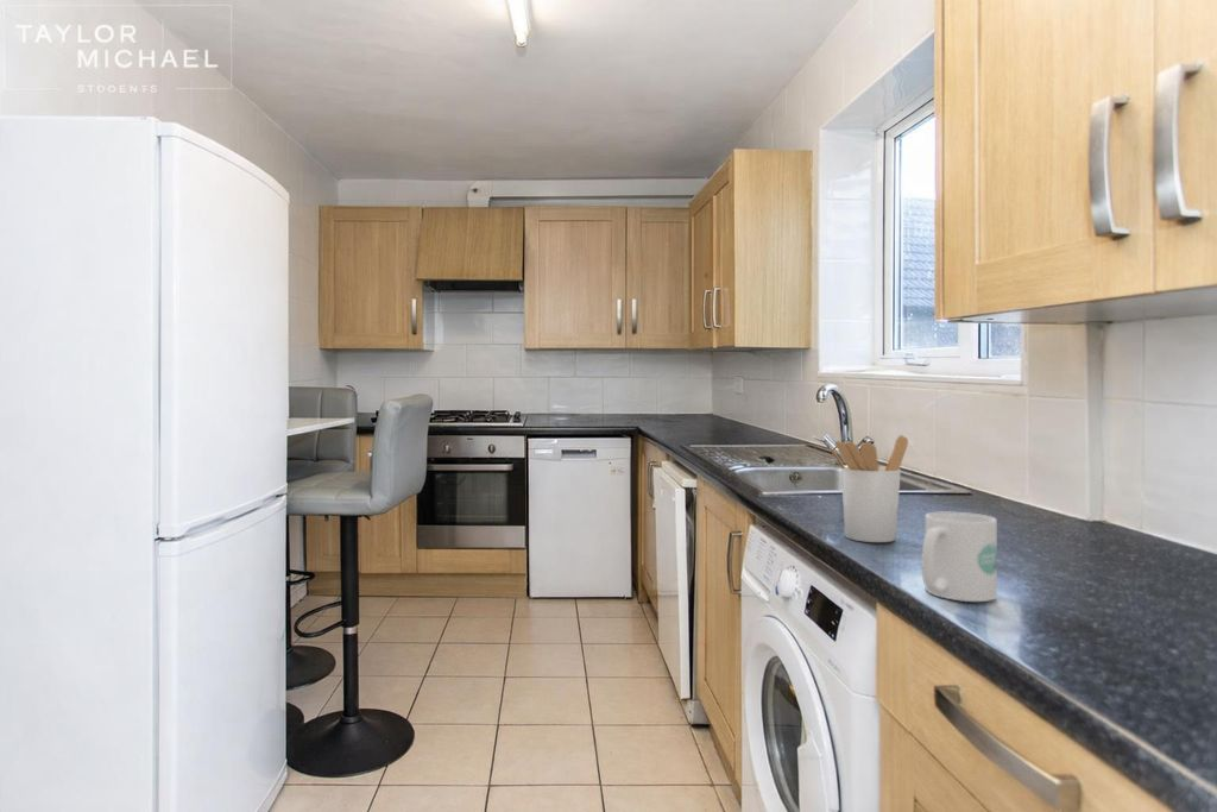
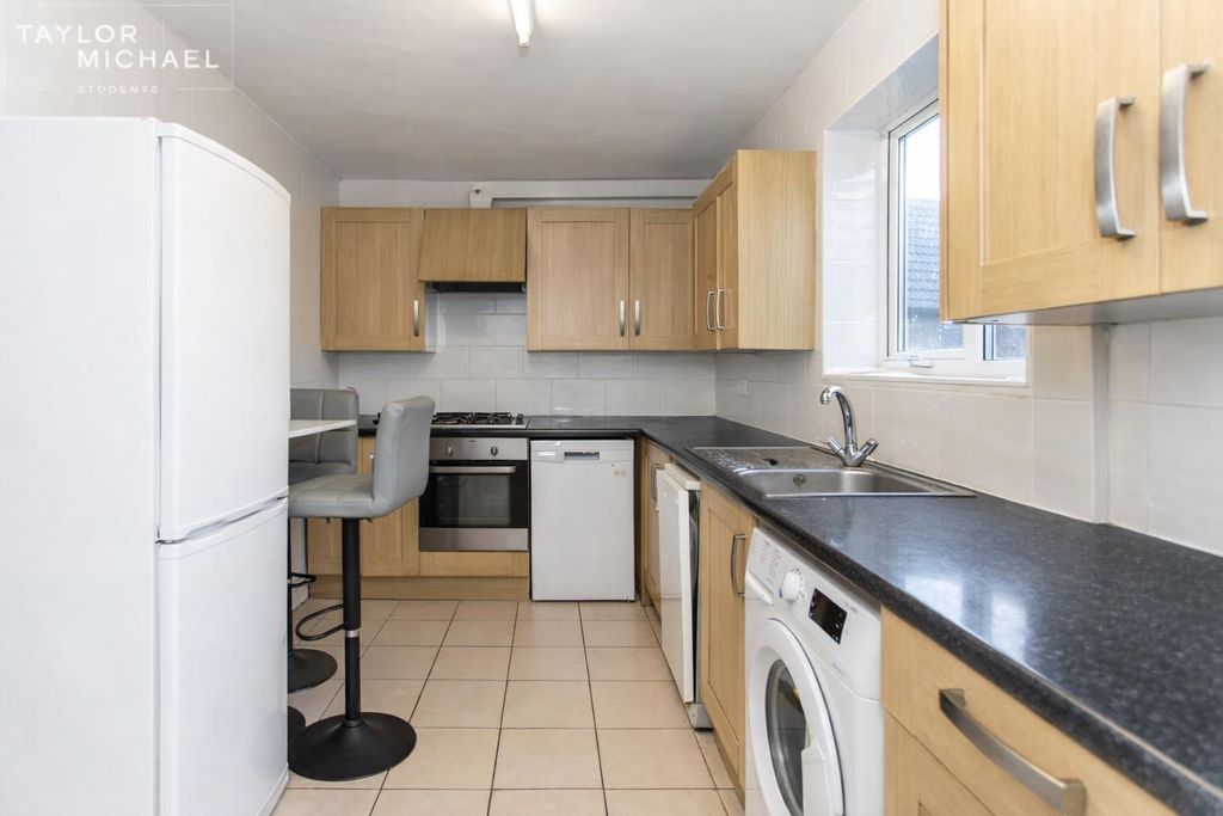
- mug [921,511,998,603]
- utensil holder [828,434,909,543]
